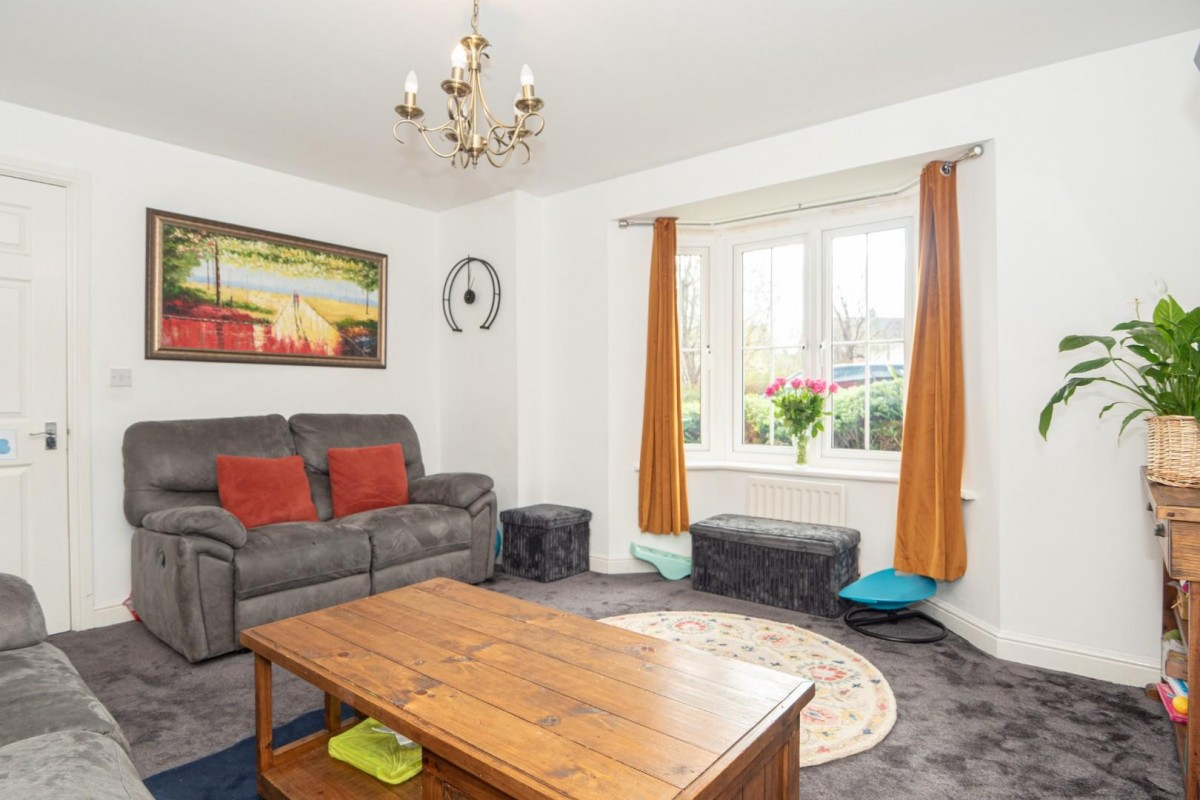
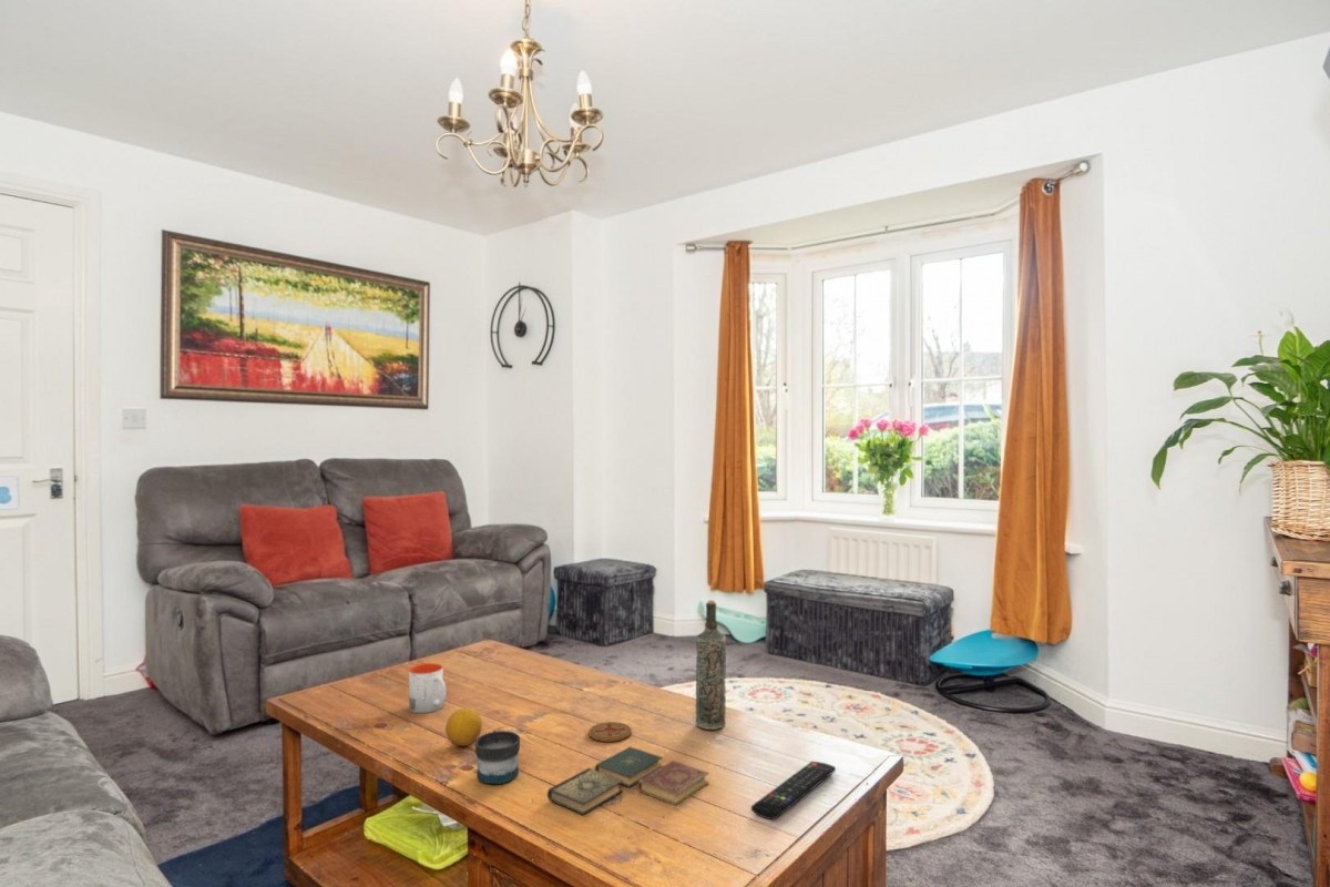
+ mug [408,662,448,714]
+ mug [474,730,521,785]
+ coaster [587,721,633,743]
+ remote control [750,761,837,820]
+ fruit [444,707,483,747]
+ bottle [695,599,727,731]
+ book [546,745,710,816]
